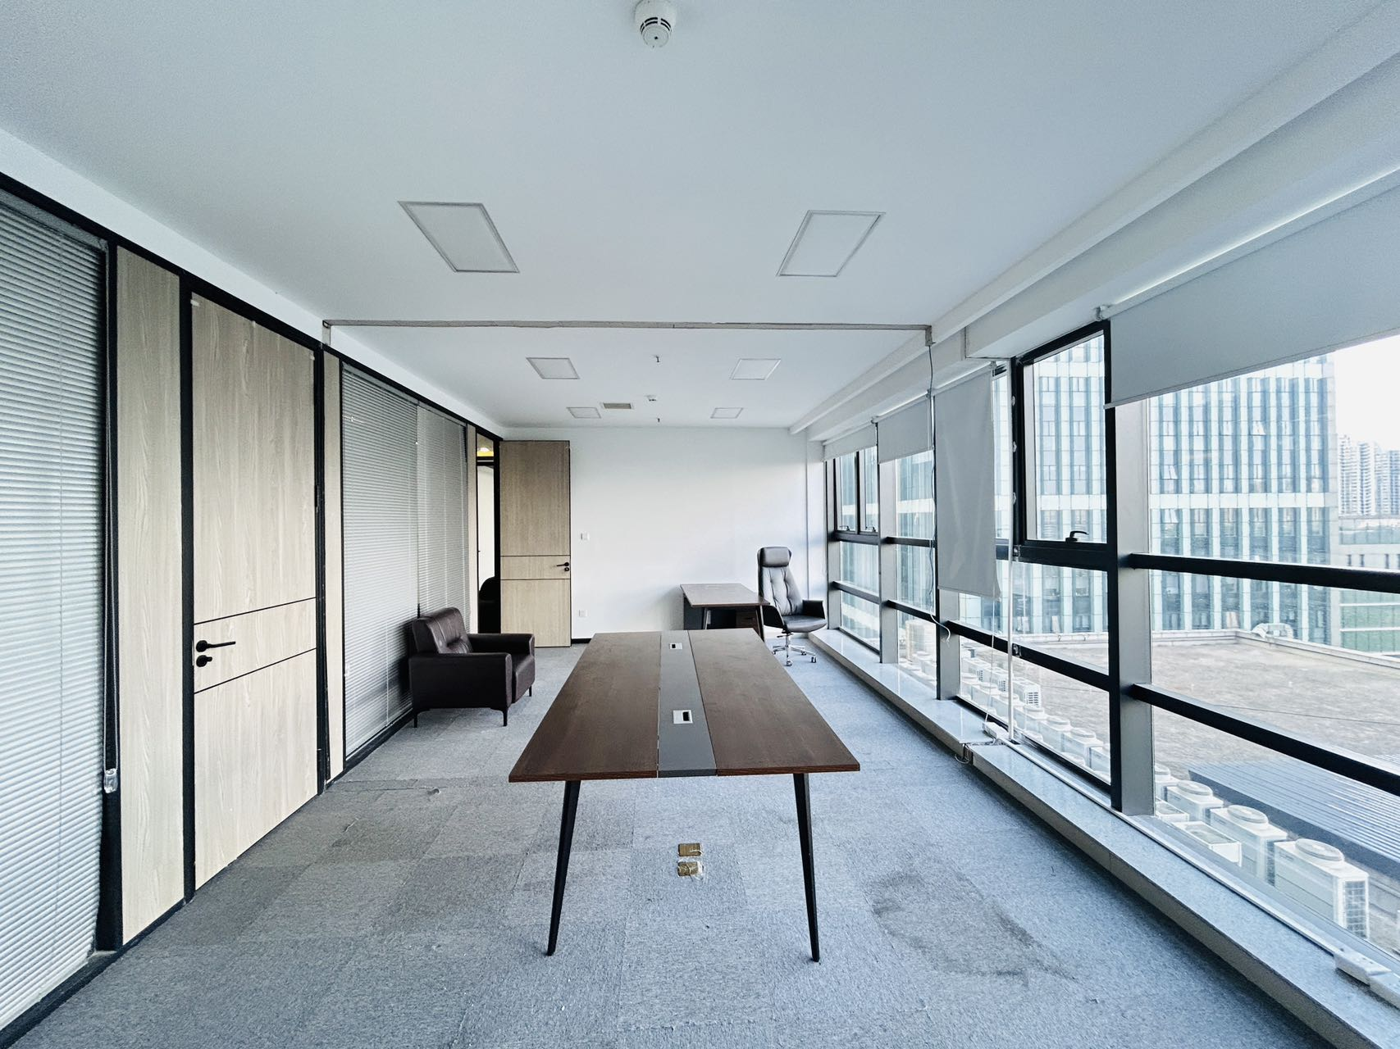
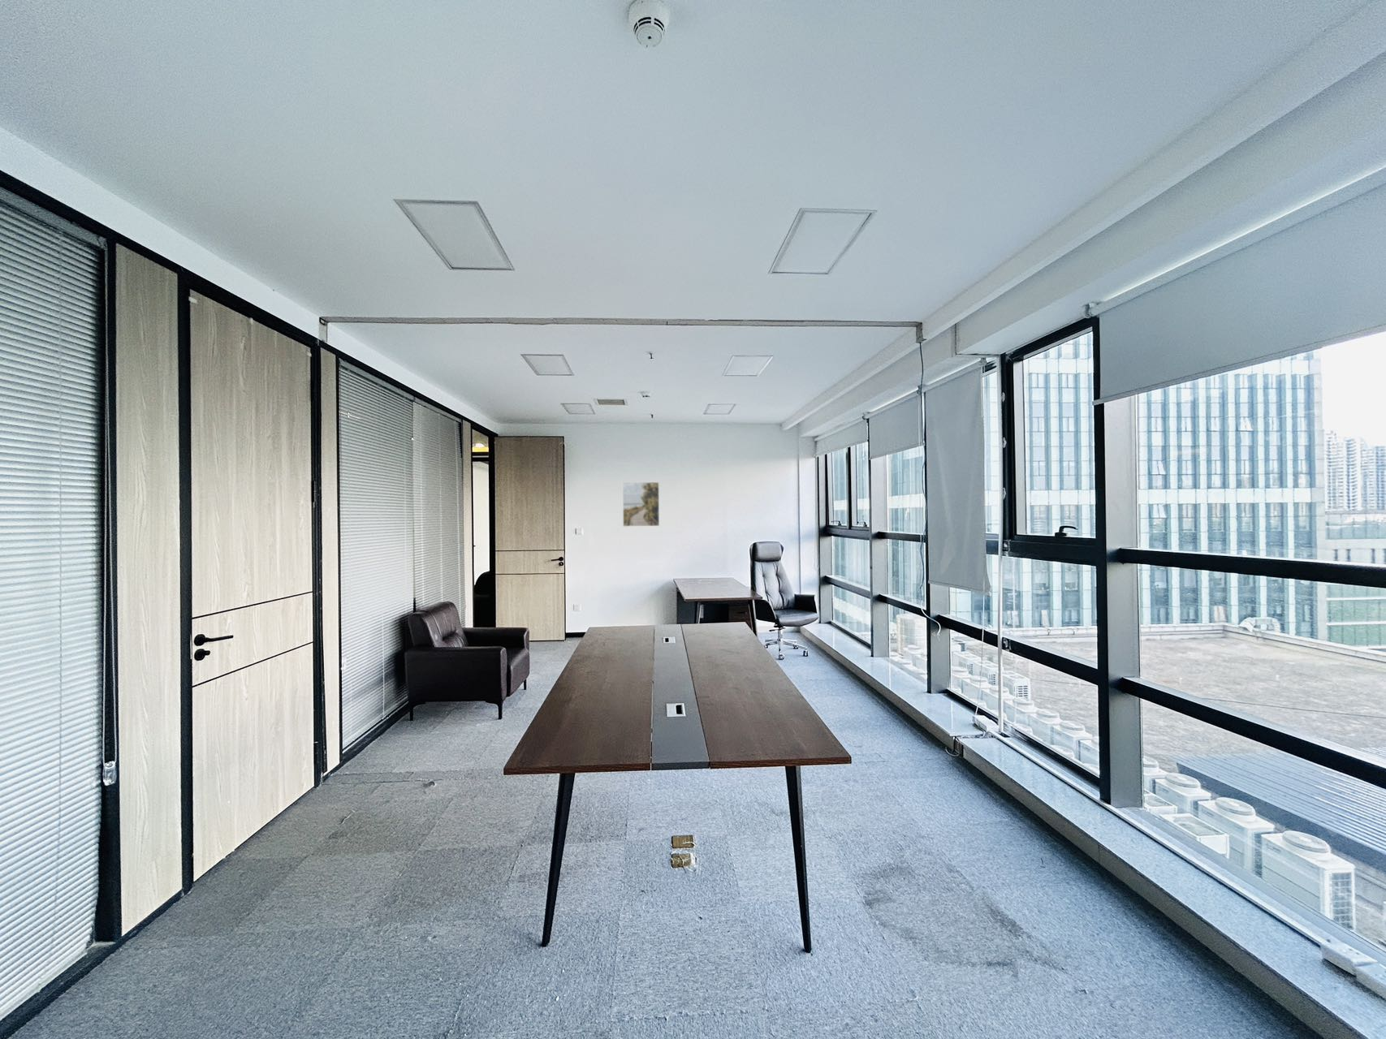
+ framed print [622,481,660,527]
